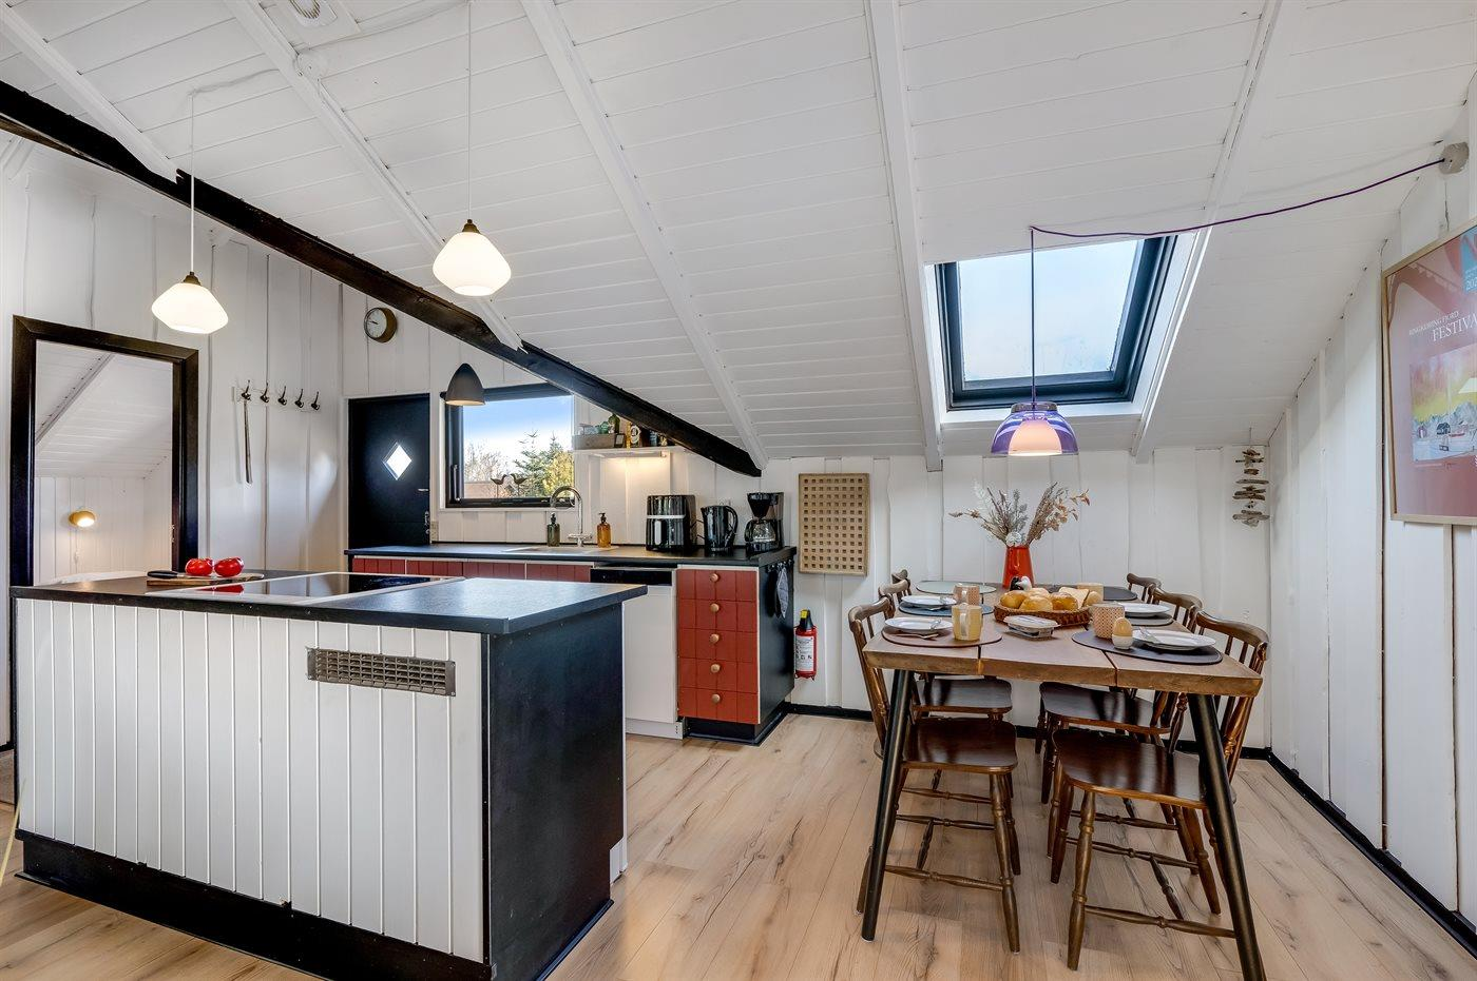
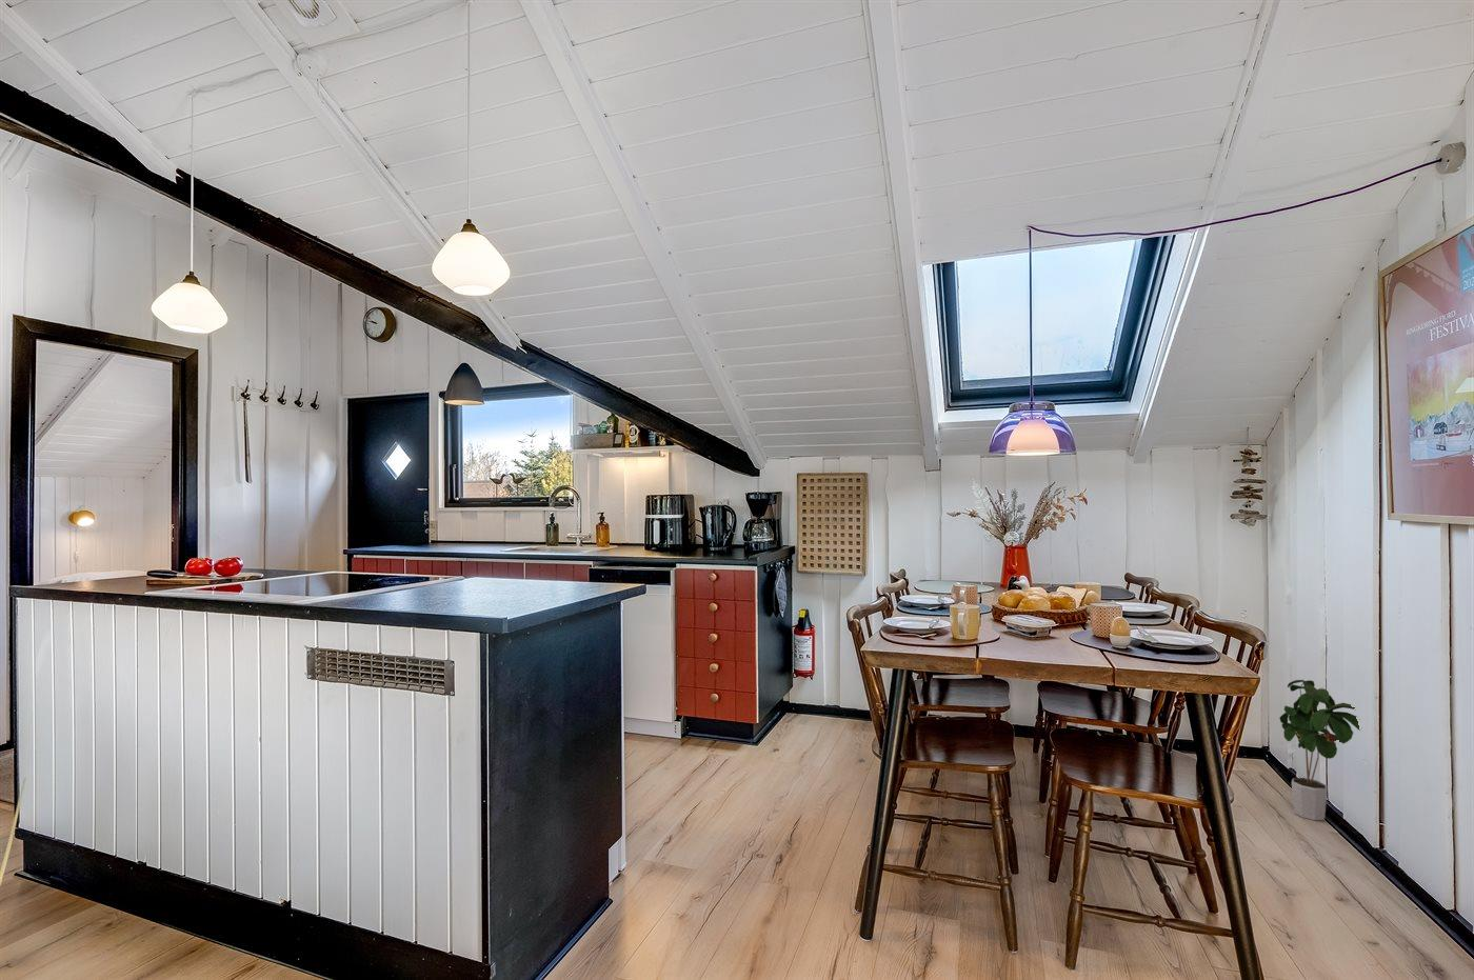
+ potted plant [1278,679,1361,821]
